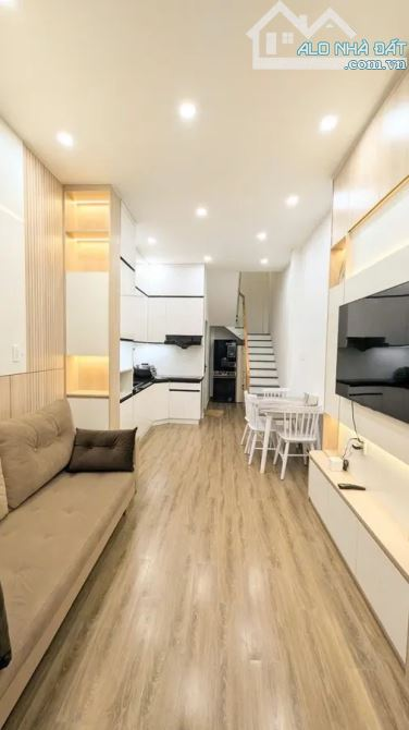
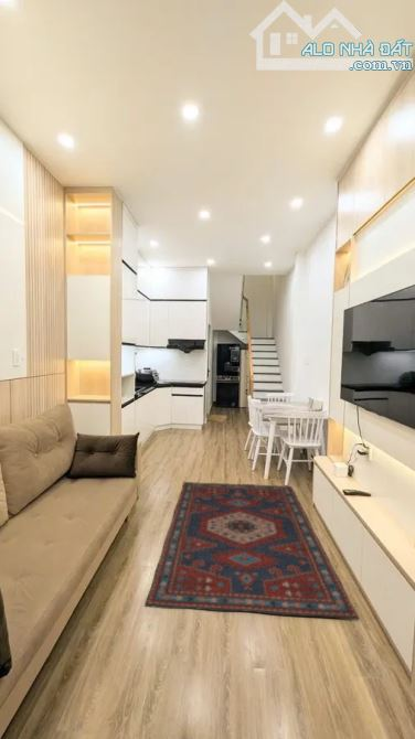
+ rug [143,481,361,620]
